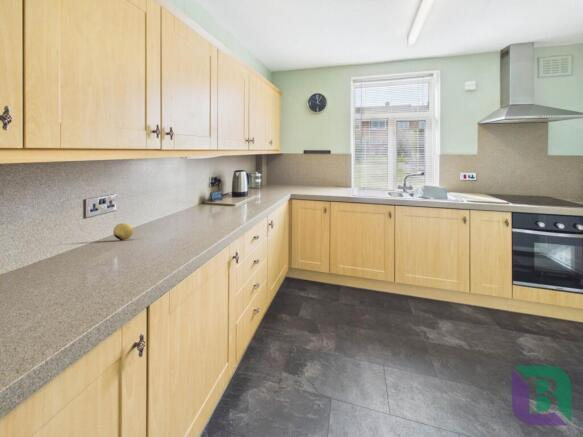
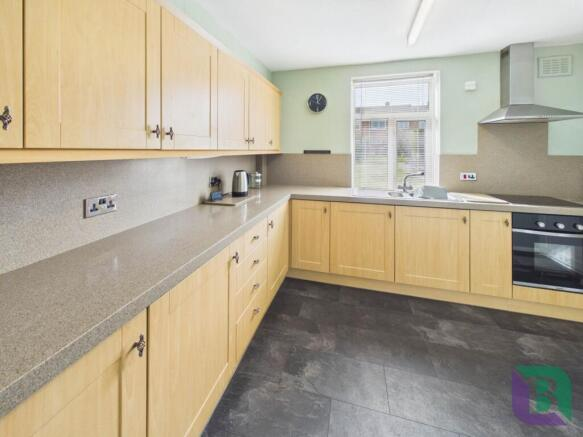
- fruit [112,222,134,241]
